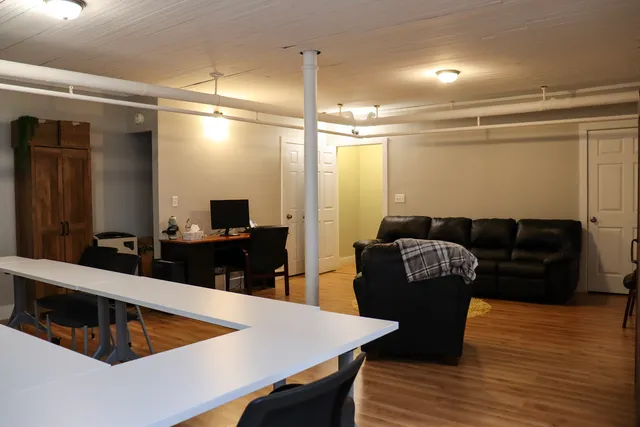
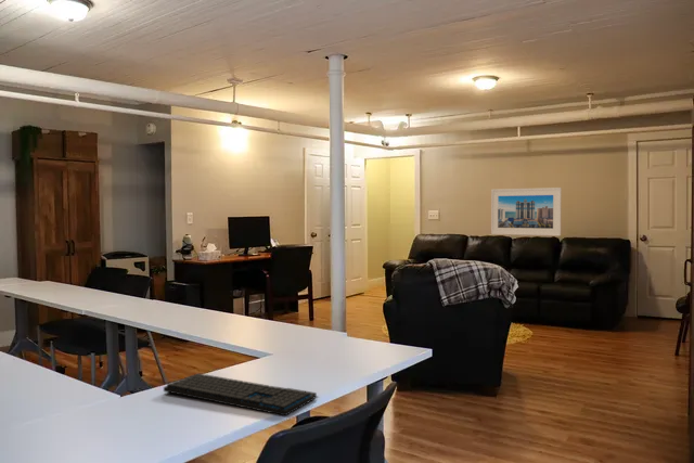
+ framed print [490,187,563,236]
+ keyboard [163,372,318,416]
